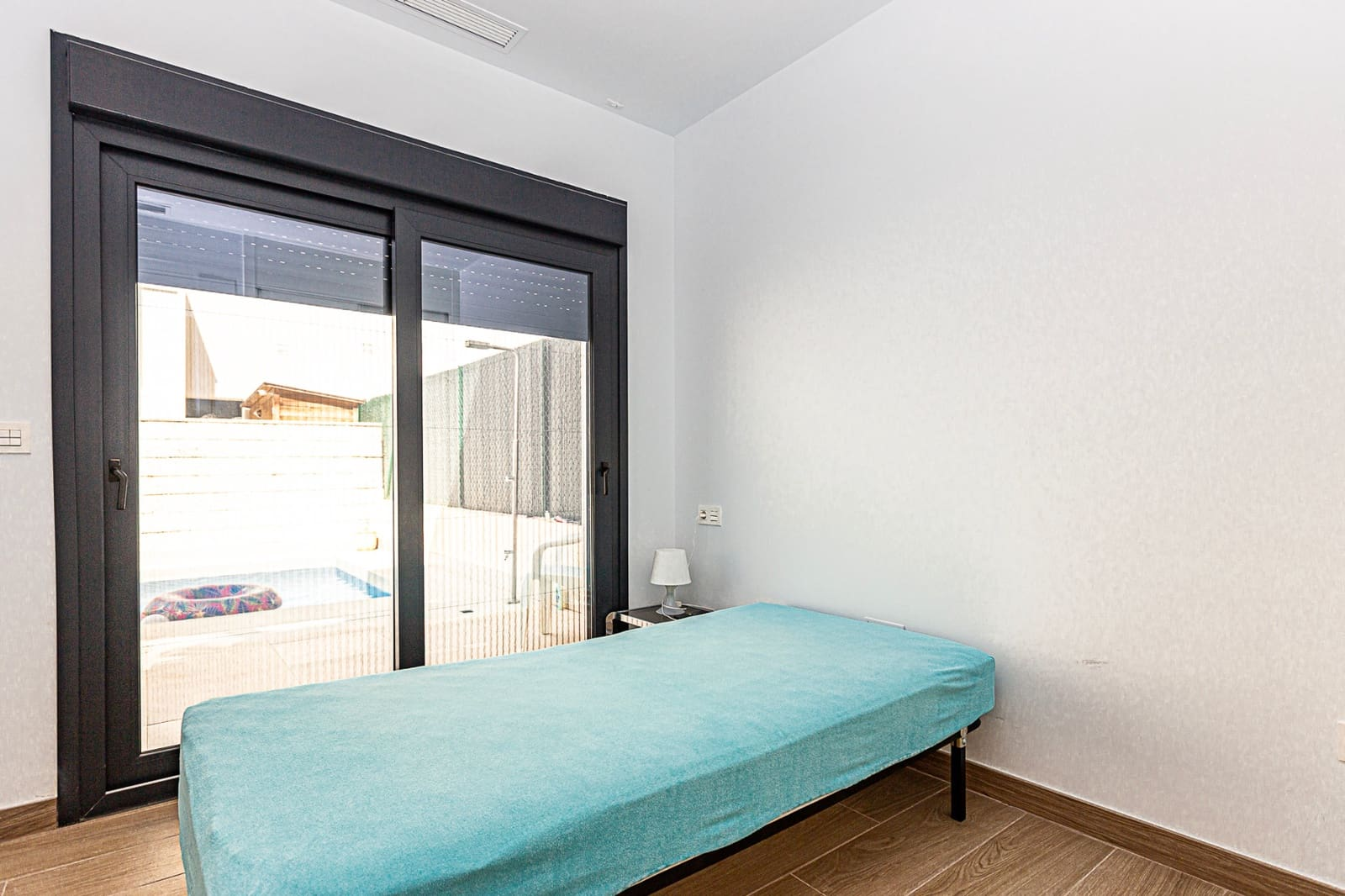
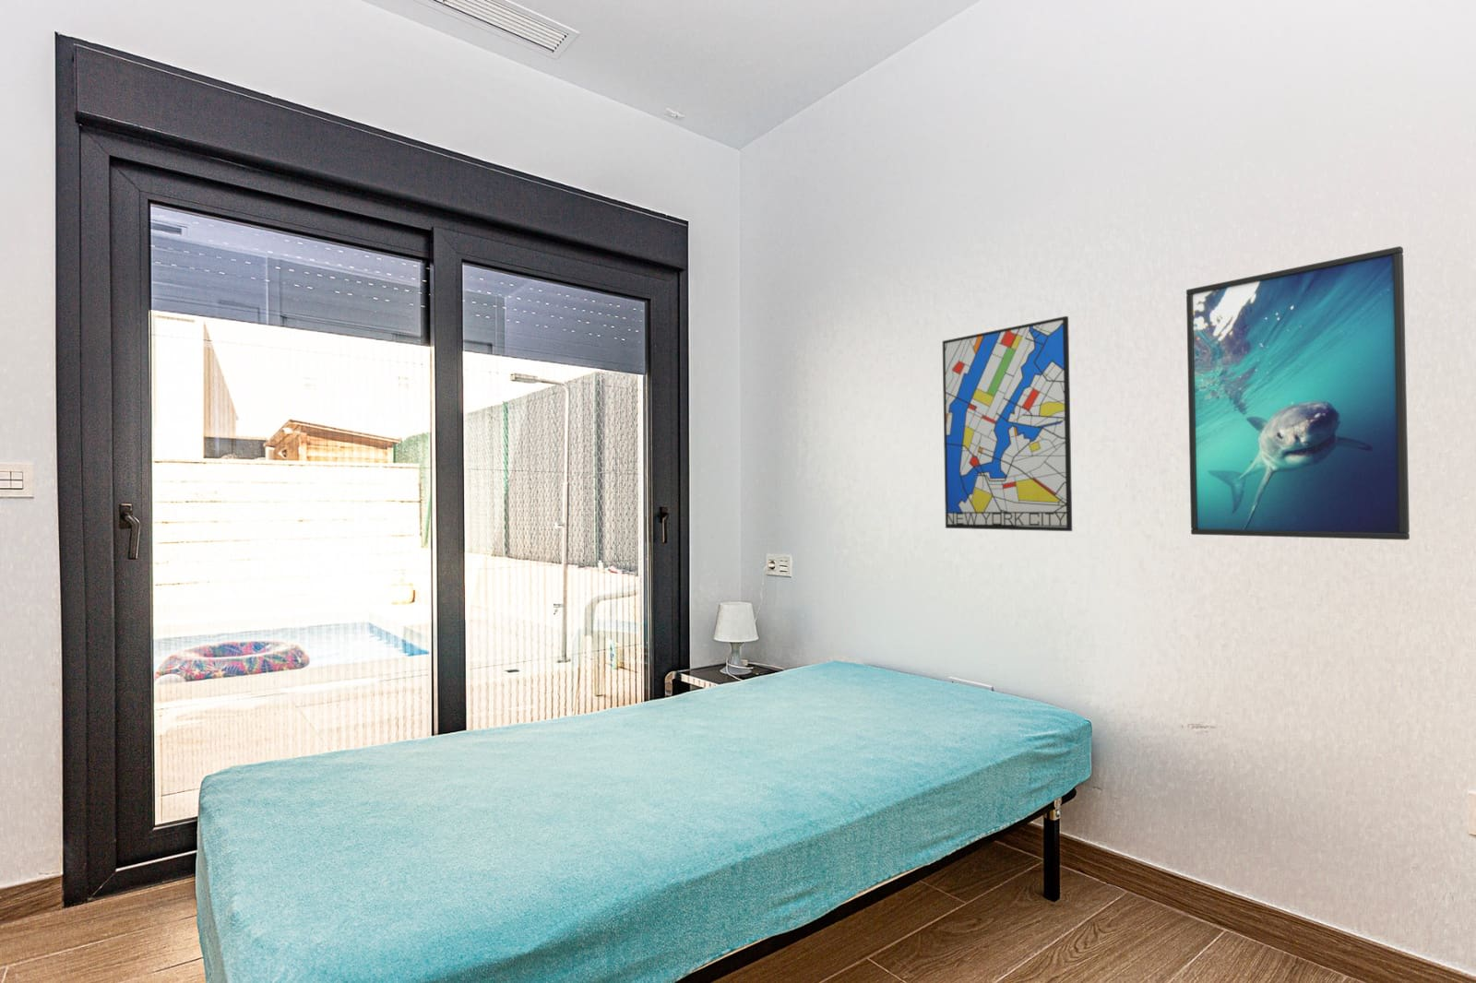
+ wall art [942,315,1073,532]
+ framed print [1185,246,1410,541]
